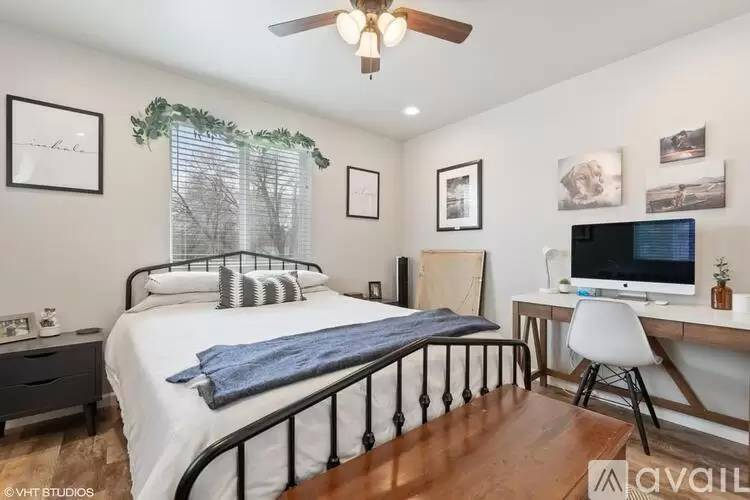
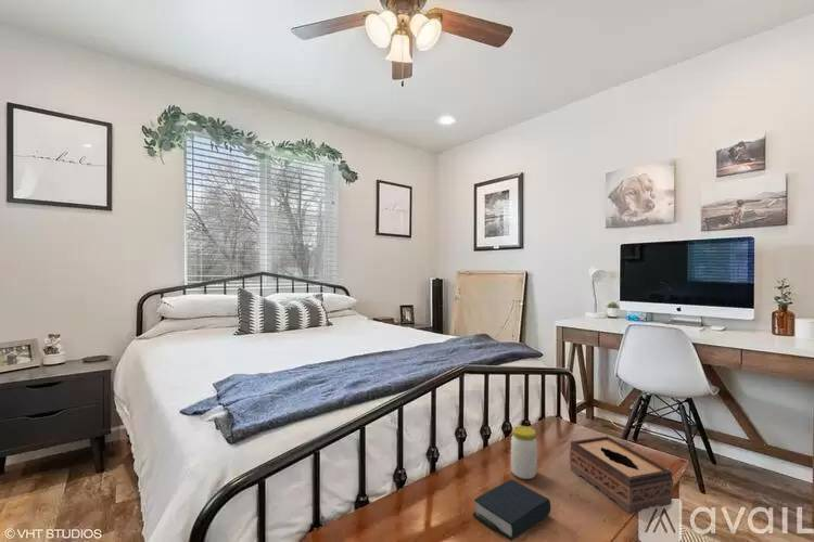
+ book [471,478,551,542]
+ tissue box [569,436,674,514]
+ jar [510,425,538,480]
